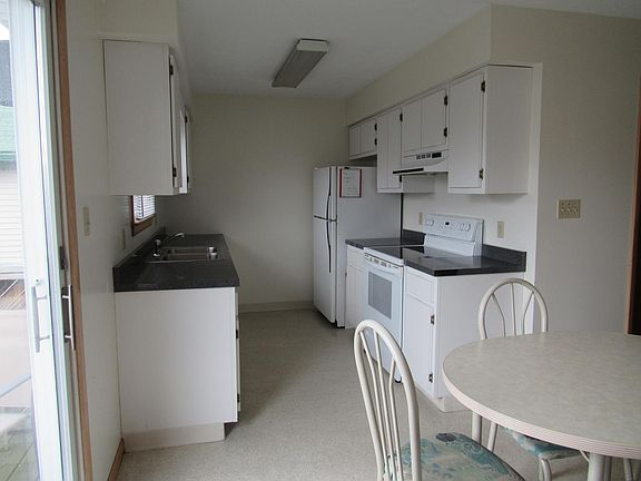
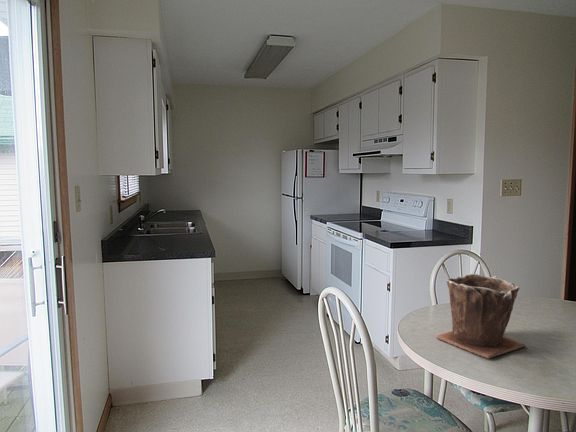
+ plant pot [435,273,526,359]
